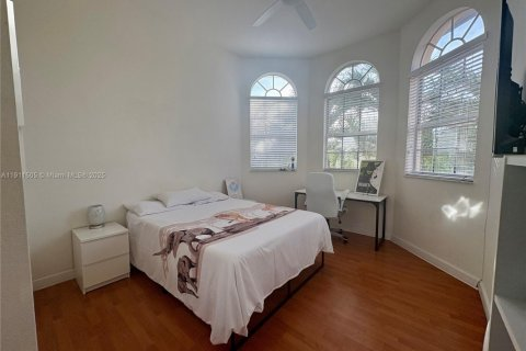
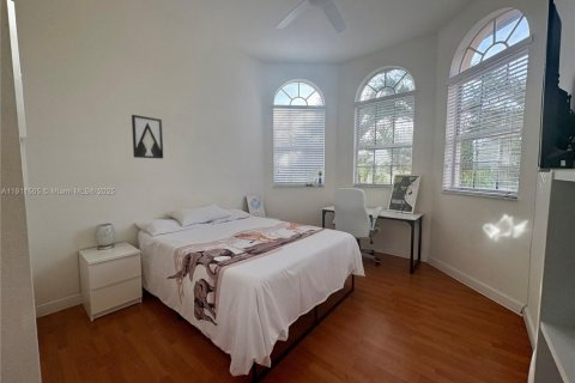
+ wall art [131,114,164,159]
